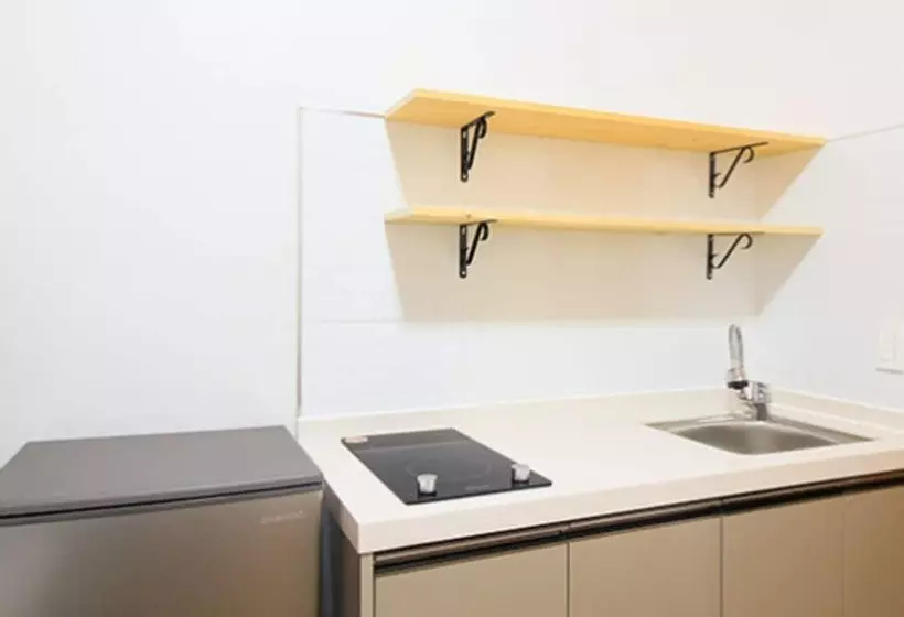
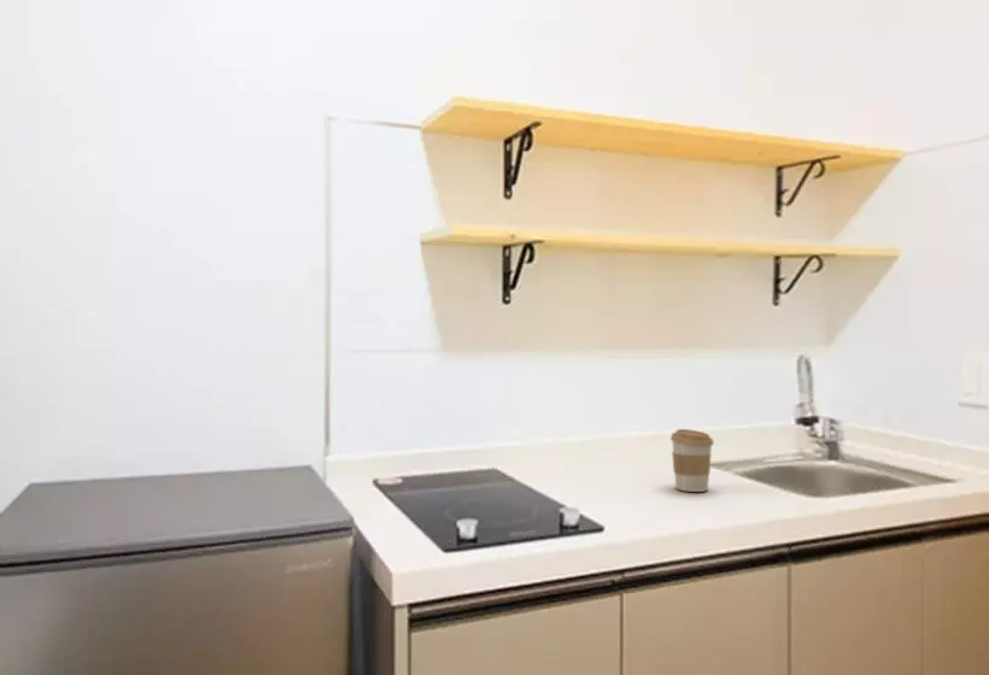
+ coffee cup [669,428,715,493]
